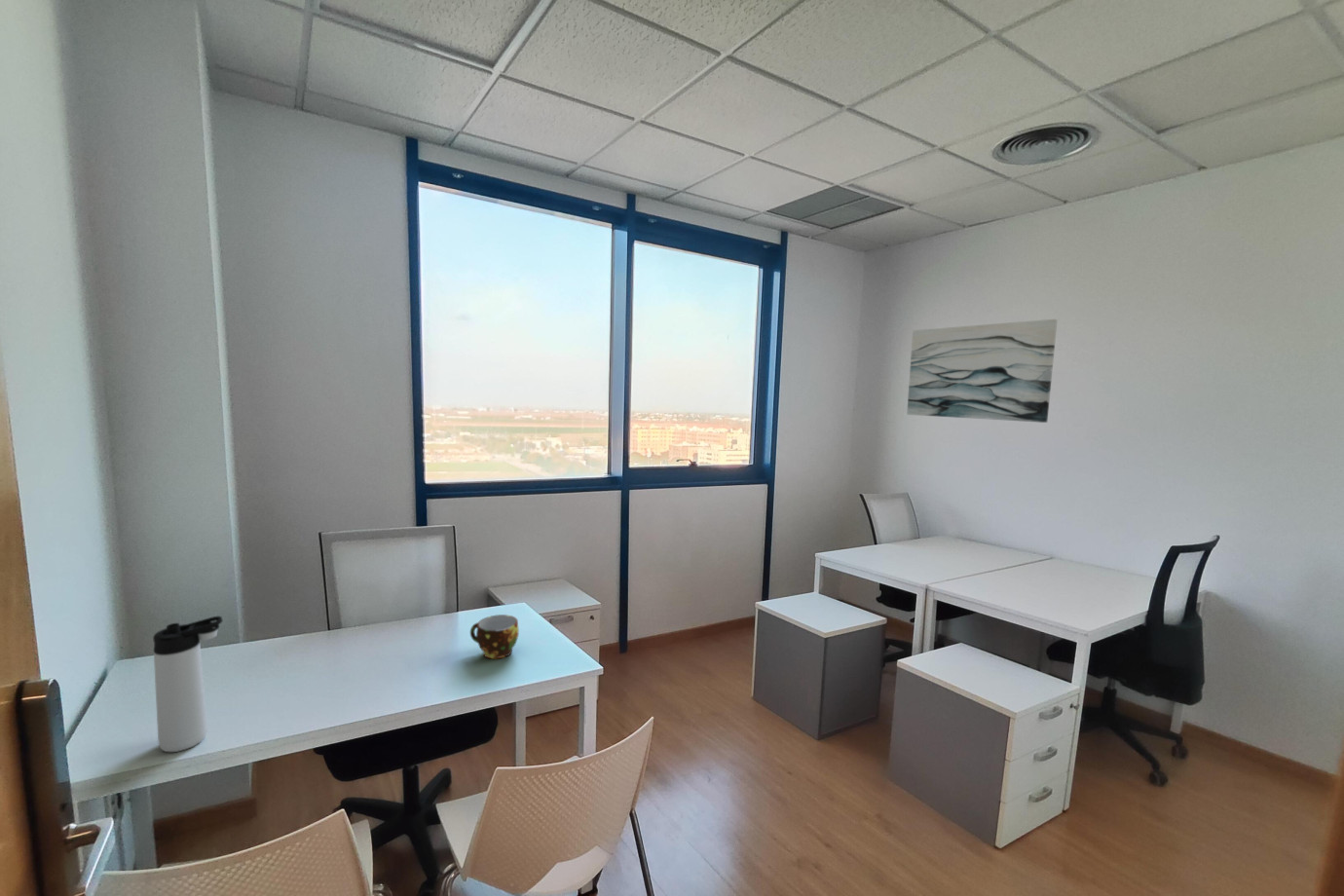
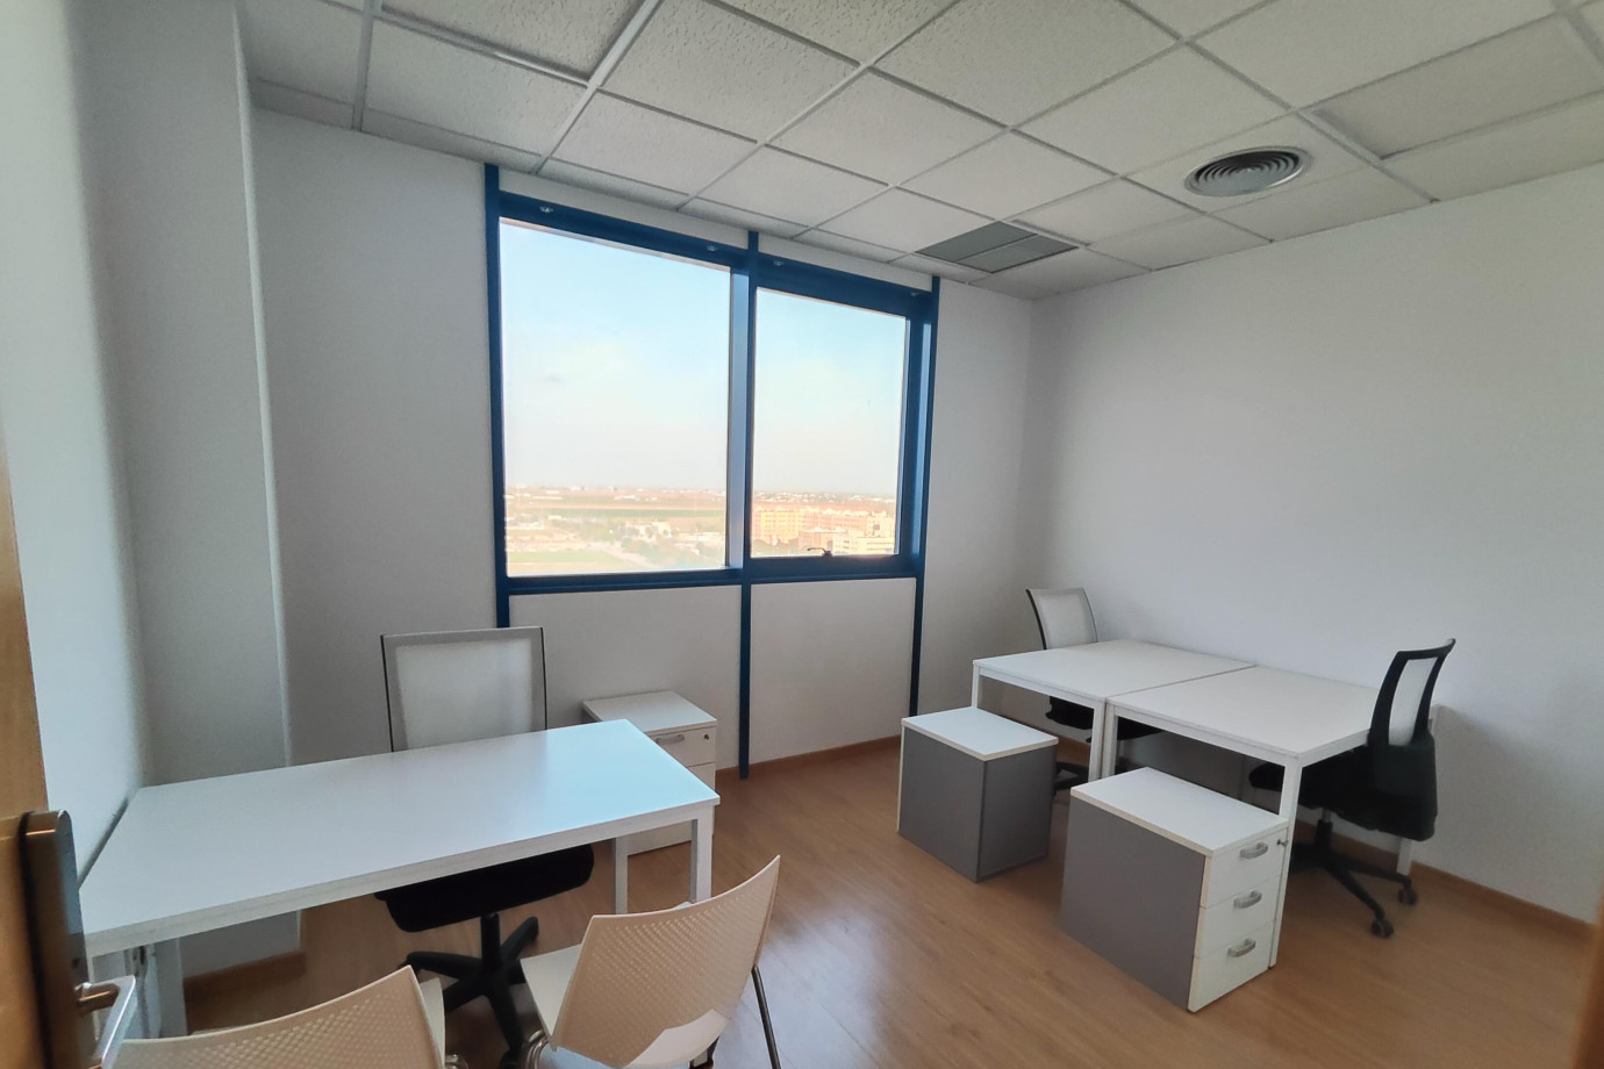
- cup [469,614,520,659]
- wall art [906,318,1058,424]
- thermos bottle [152,616,224,753]
